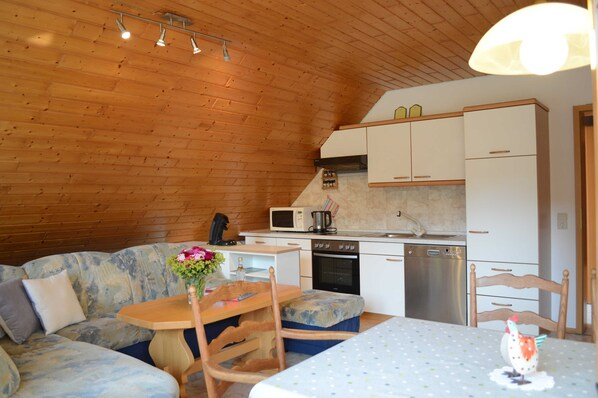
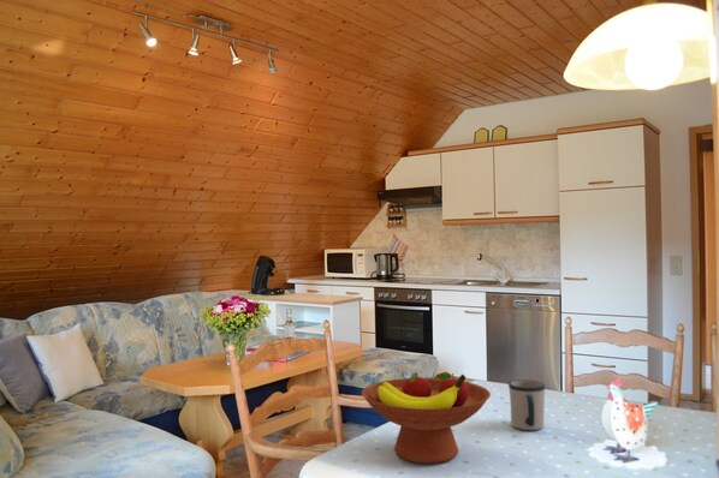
+ fruit bowl [361,371,492,465]
+ mug [507,378,546,431]
